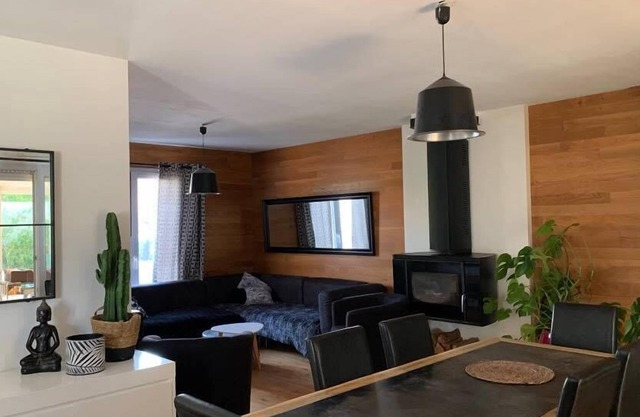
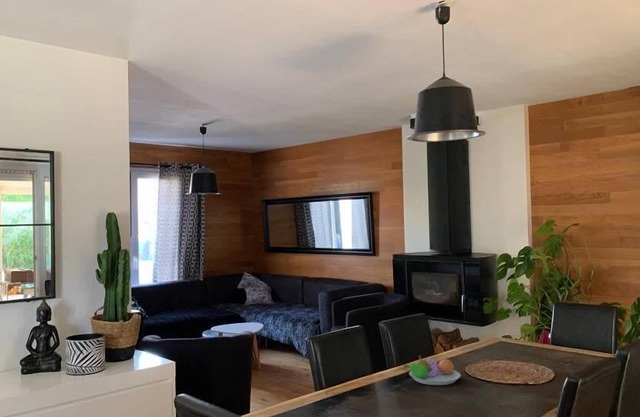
+ fruit bowl [403,355,462,386]
